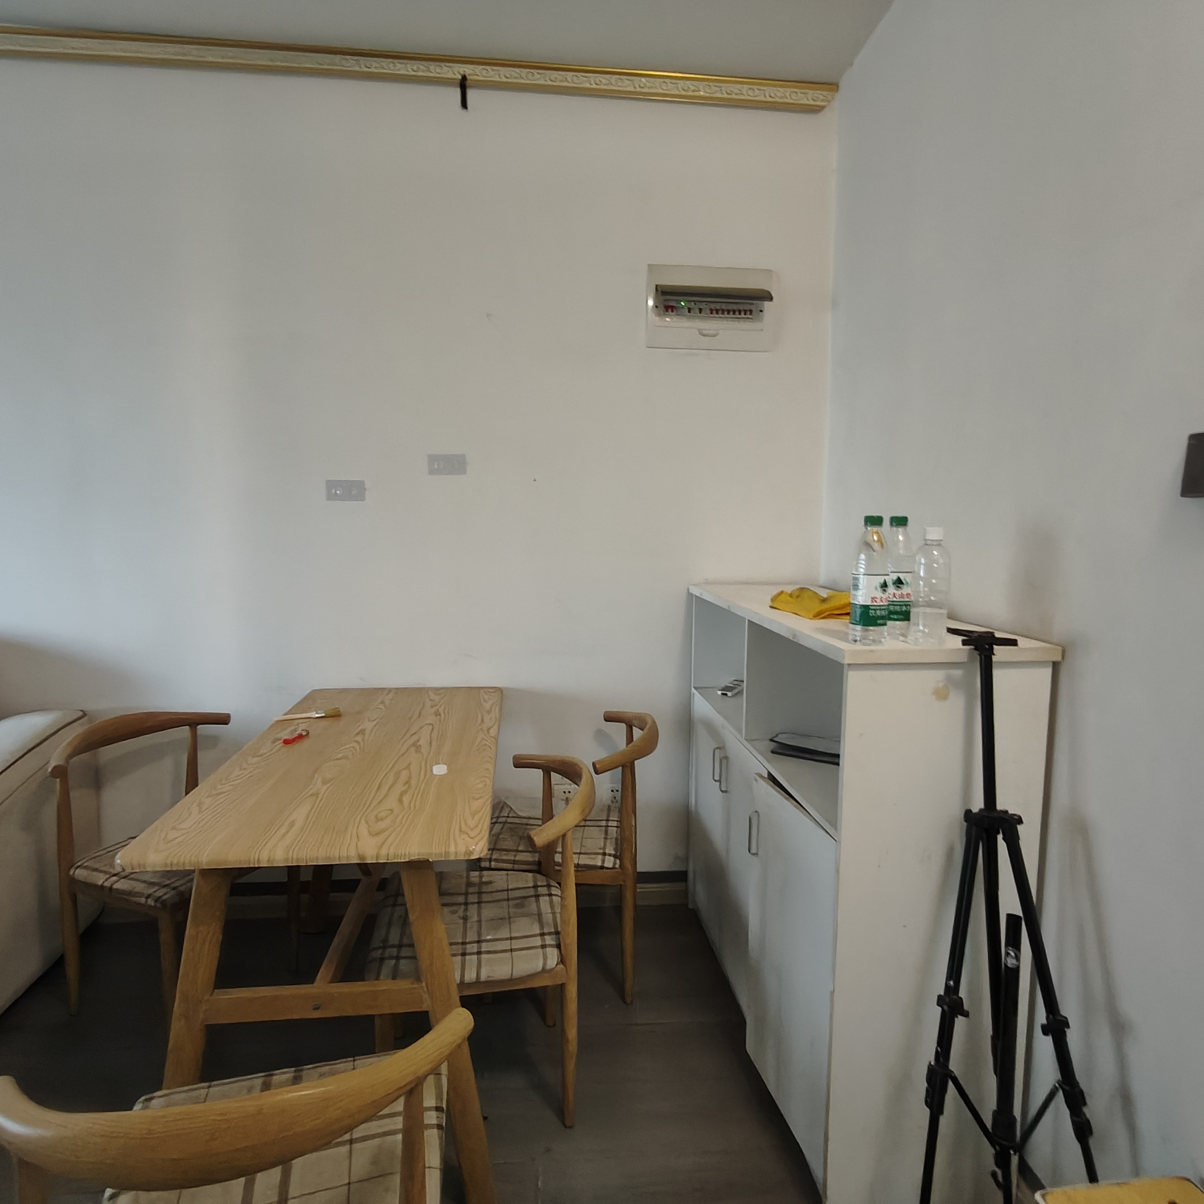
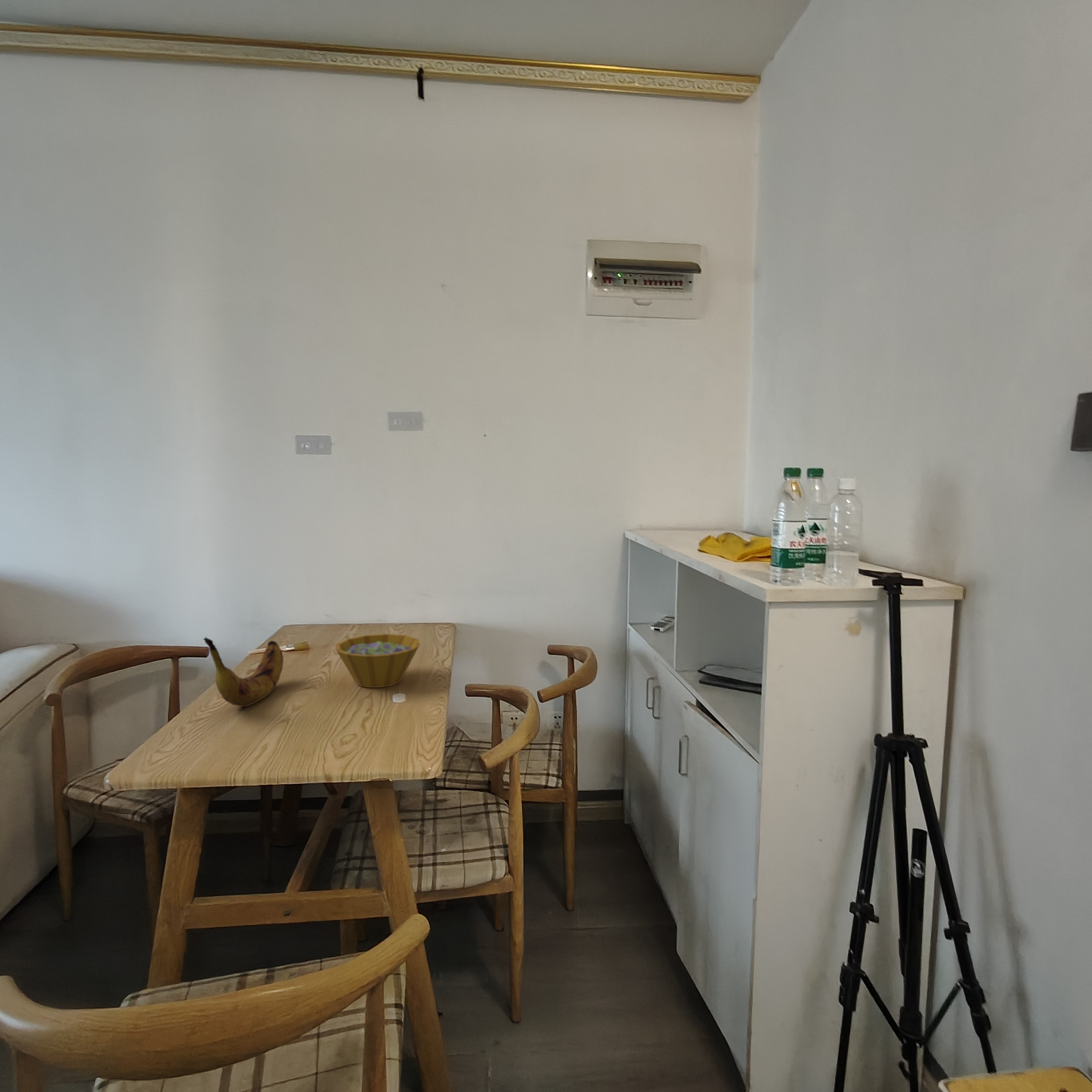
+ banana [203,637,284,707]
+ bowl [335,633,421,688]
